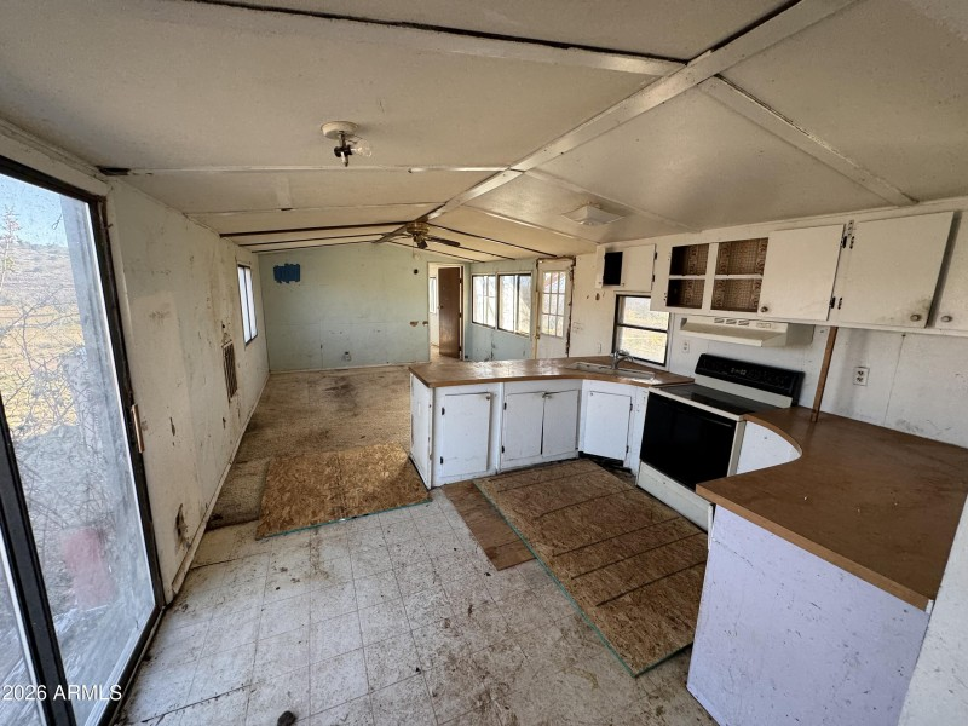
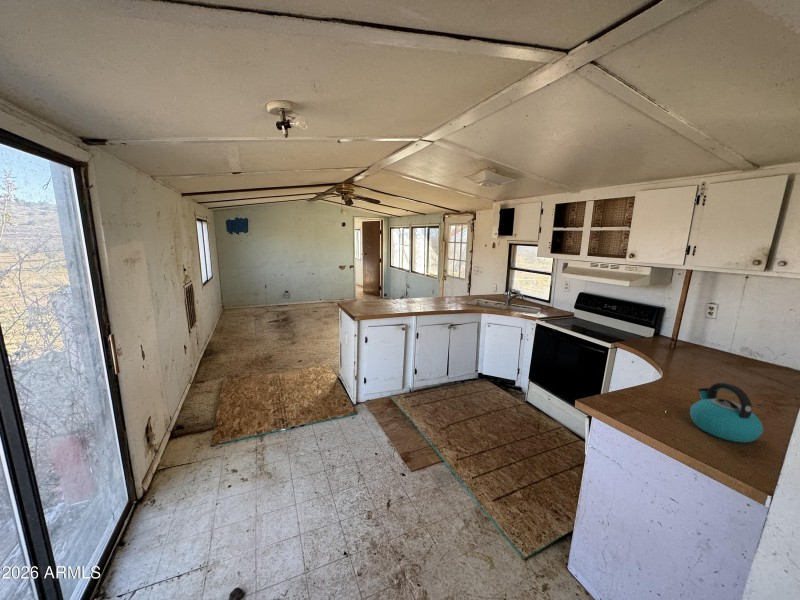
+ kettle [689,382,764,443]
